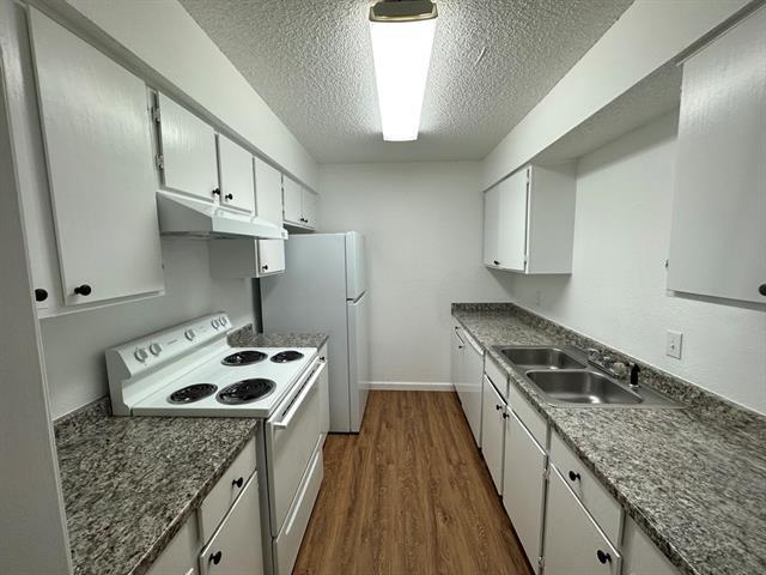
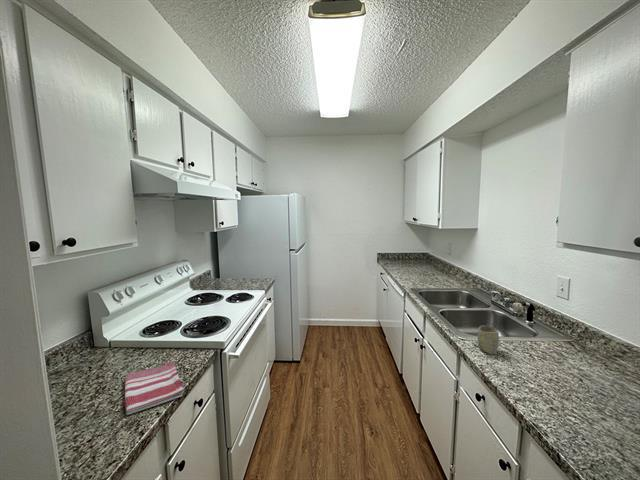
+ dish towel [124,361,184,416]
+ cup [476,324,500,355]
